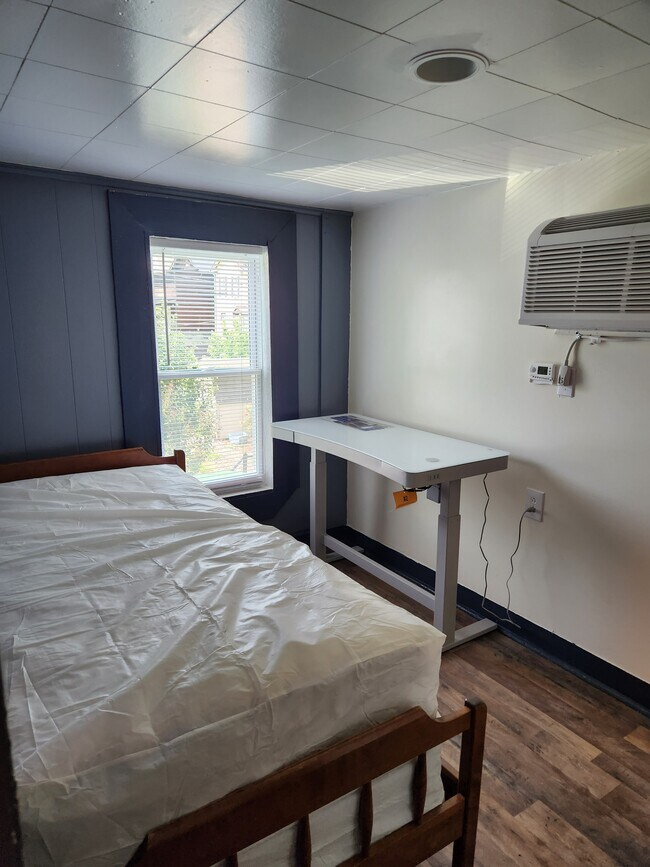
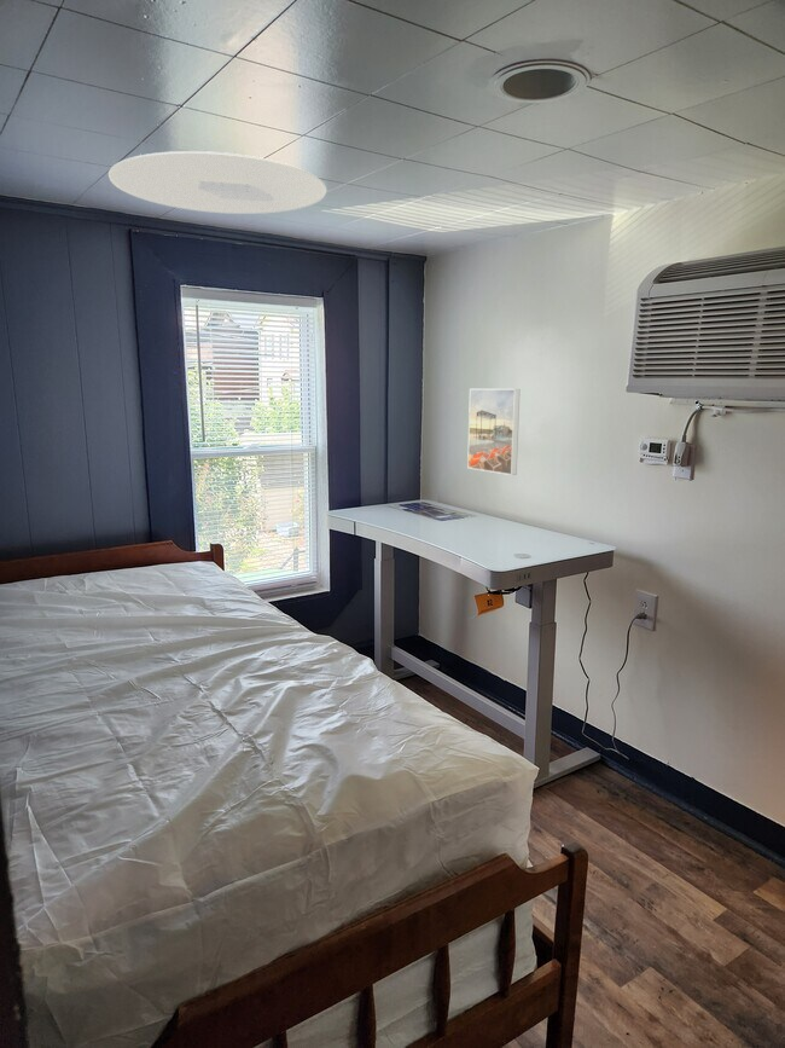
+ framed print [466,388,522,476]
+ ceiling light [107,150,327,215]
